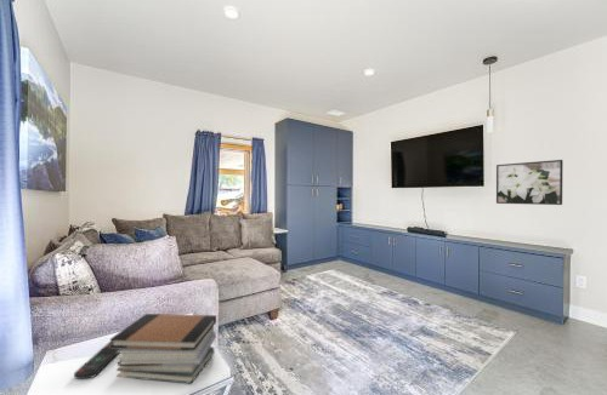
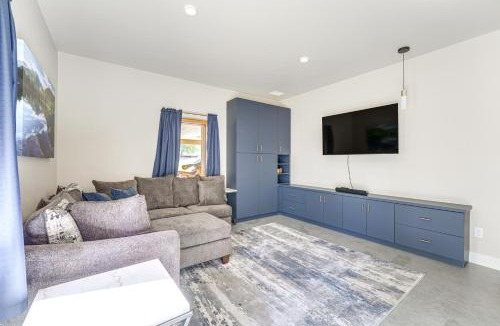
- book stack [109,313,217,385]
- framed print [495,159,565,206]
- remote control [73,340,121,380]
